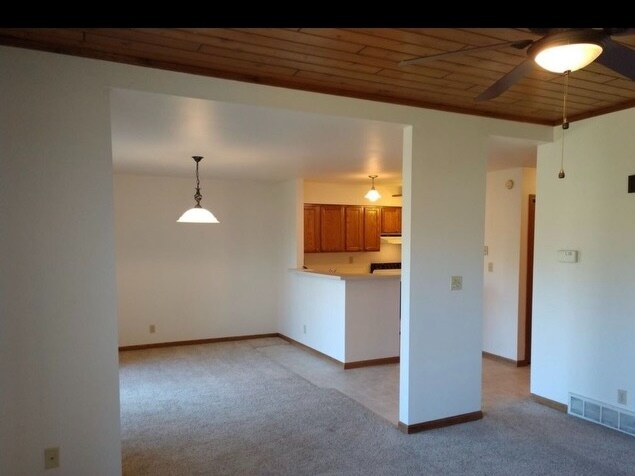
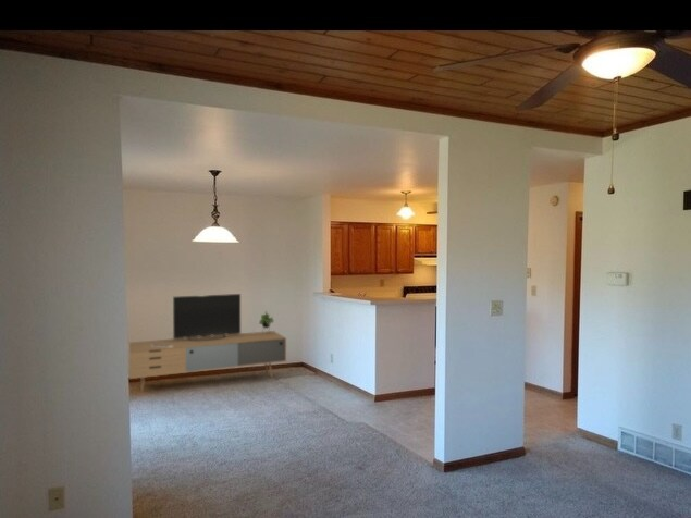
+ media console [128,293,287,393]
